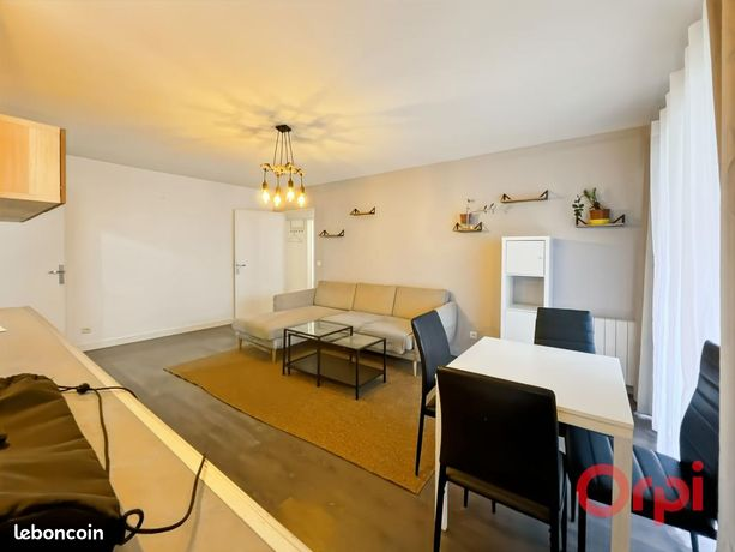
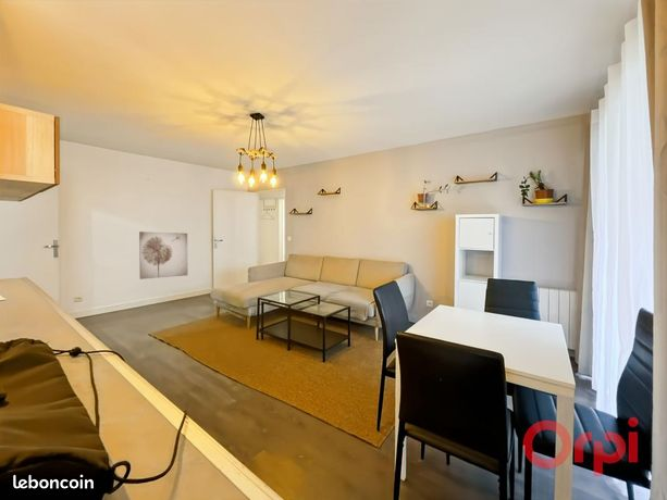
+ wall art [138,230,188,280]
